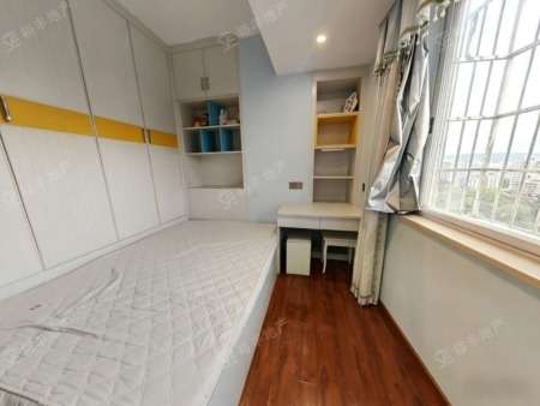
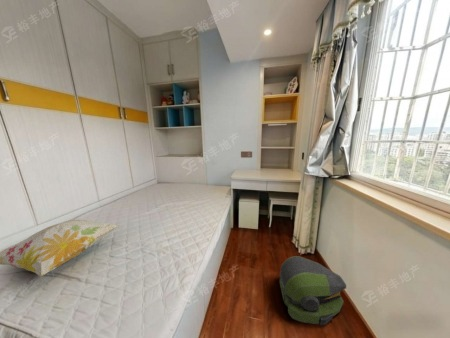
+ decorative pillow [0,219,121,277]
+ backpack [279,255,347,326]
